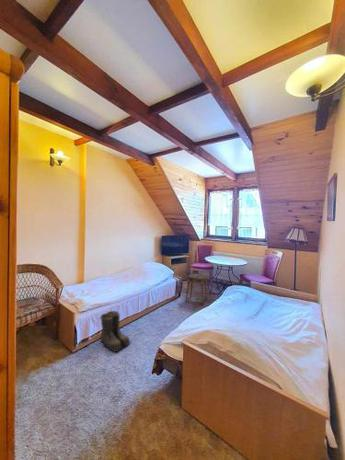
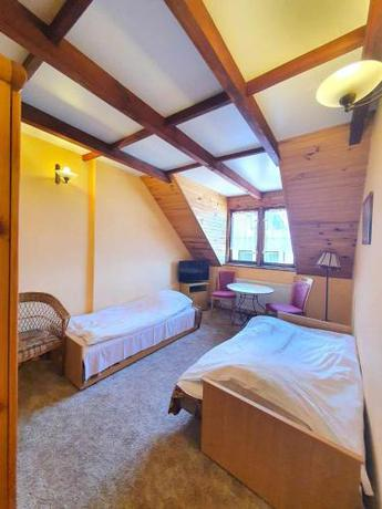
- stool [185,272,208,306]
- boots [99,310,132,353]
